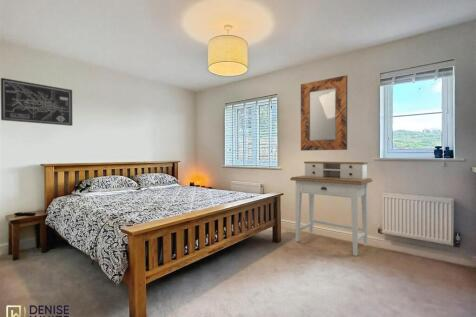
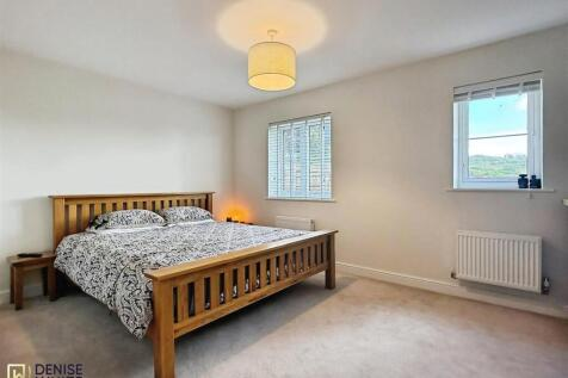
- home mirror [300,74,348,152]
- desk [289,160,373,257]
- wall art [0,77,73,127]
